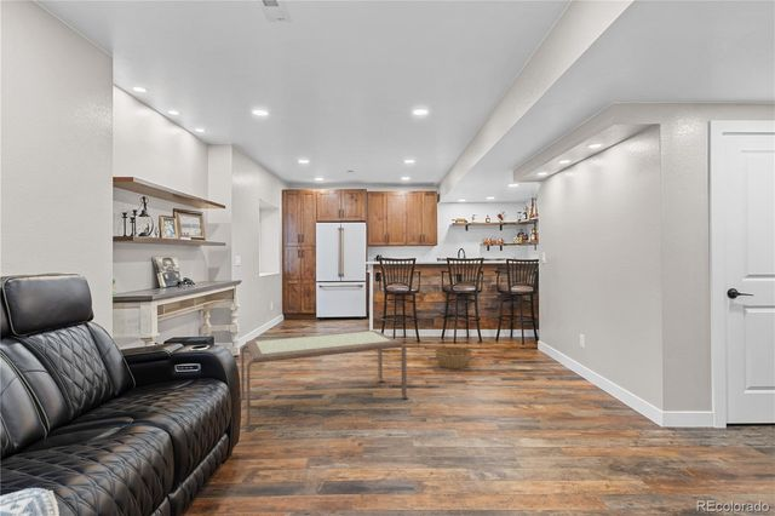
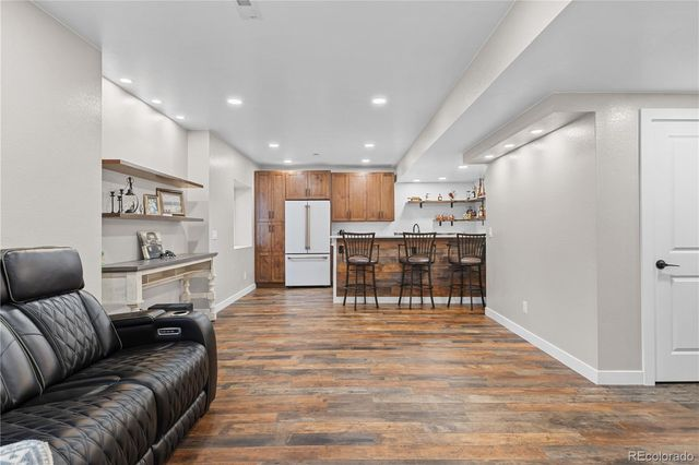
- basket [434,345,473,369]
- coffee table [240,329,409,428]
